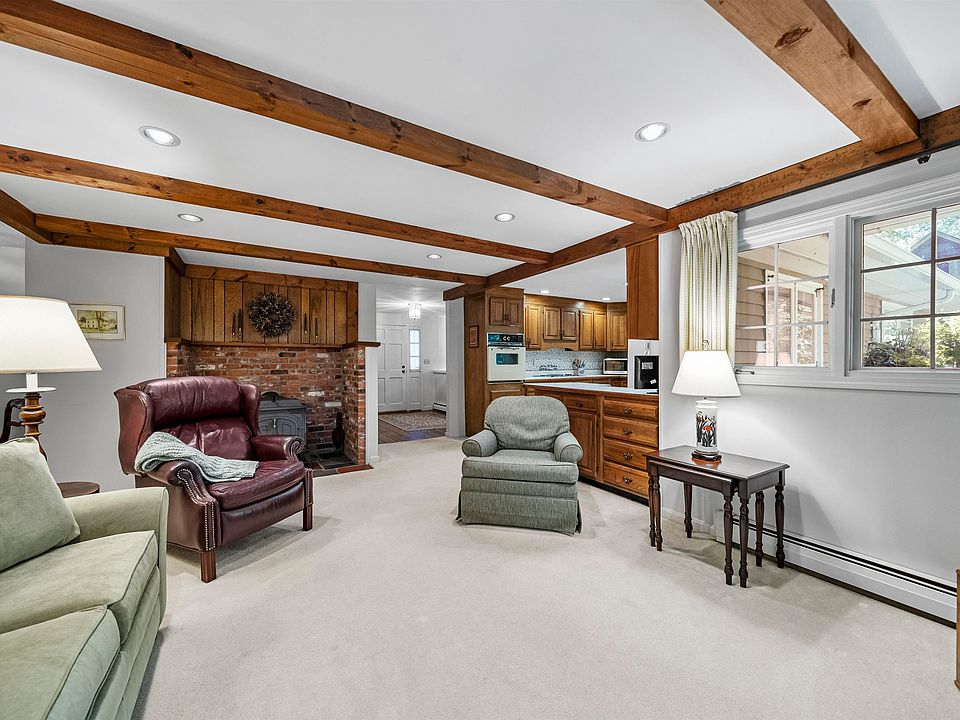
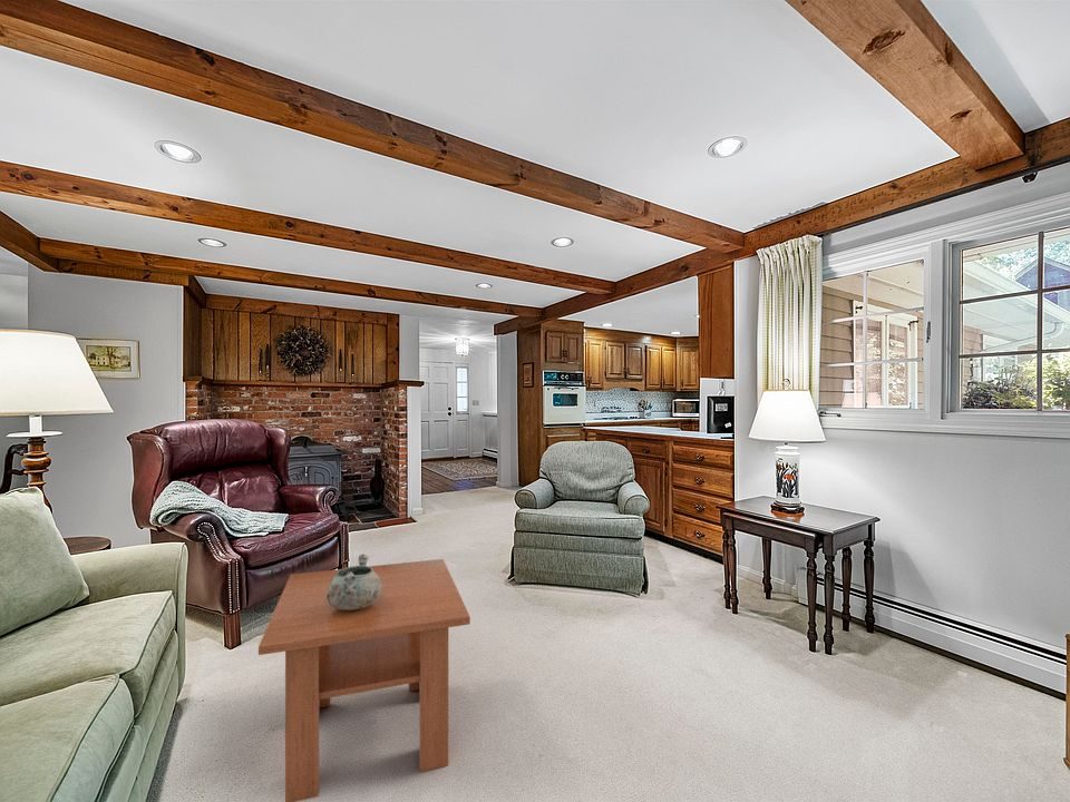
+ decorative bowl [327,554,382,610]
+ coffee table [257,558,471,802]
